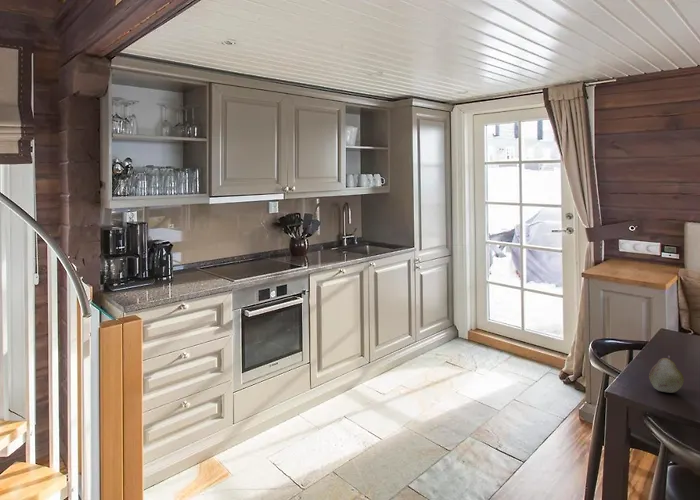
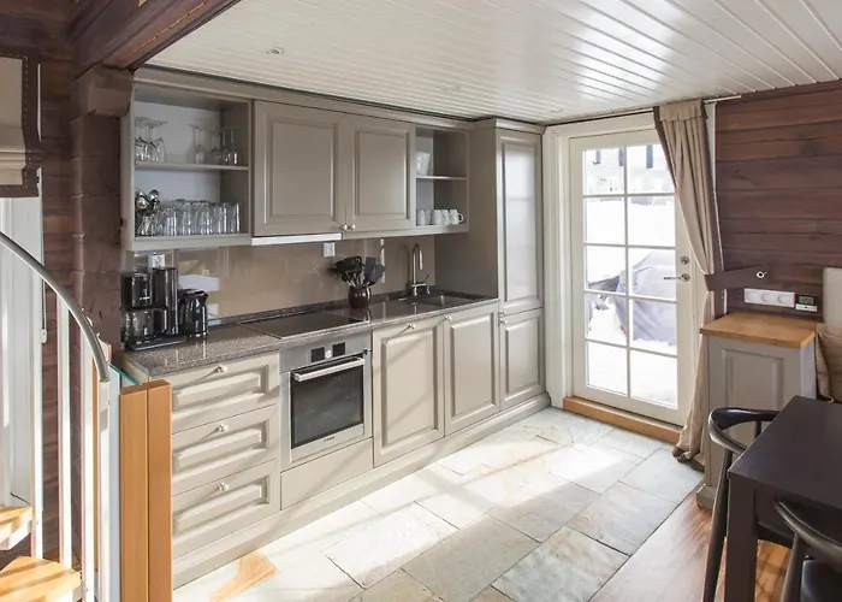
- fruit [648,354,685,394]
